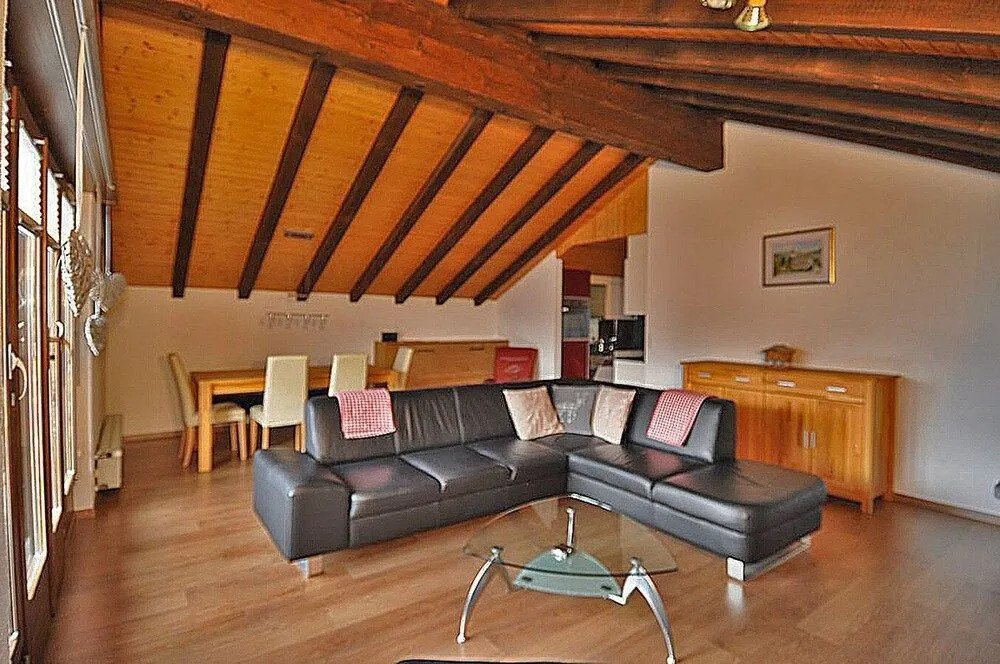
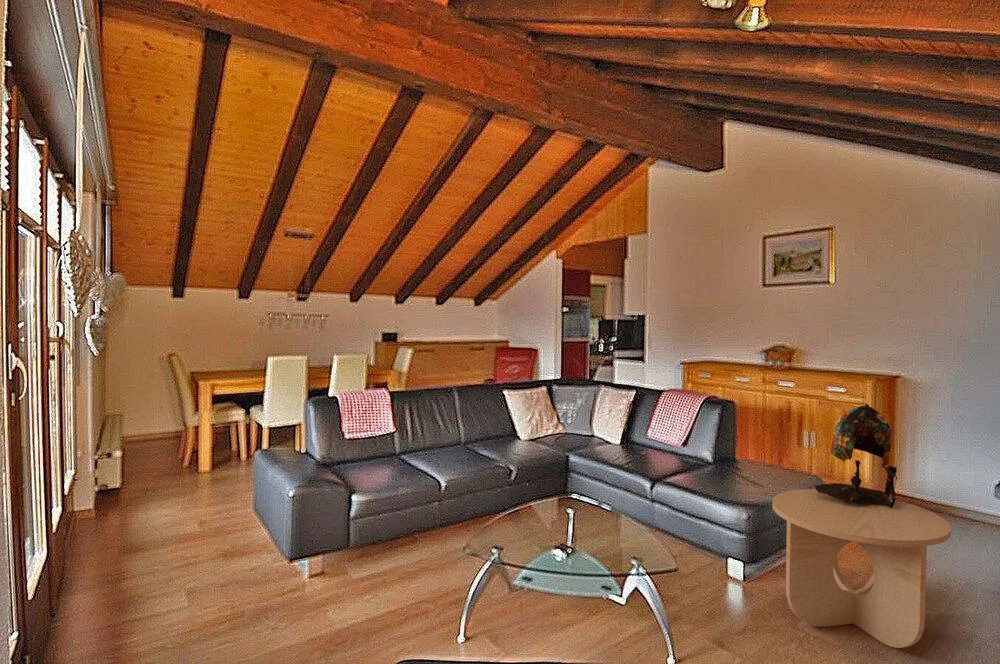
+ table lamp [814,402,898,508]
+ side table [771,488,952,649]
